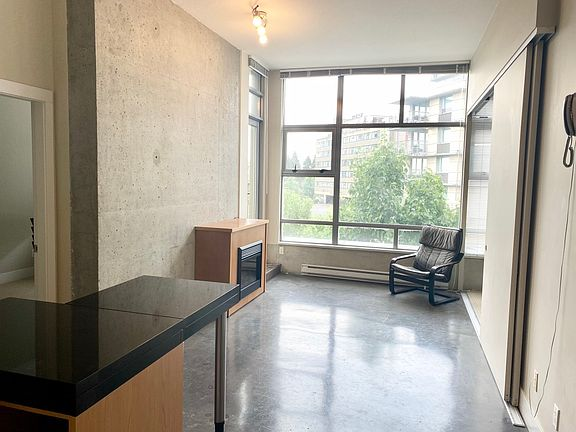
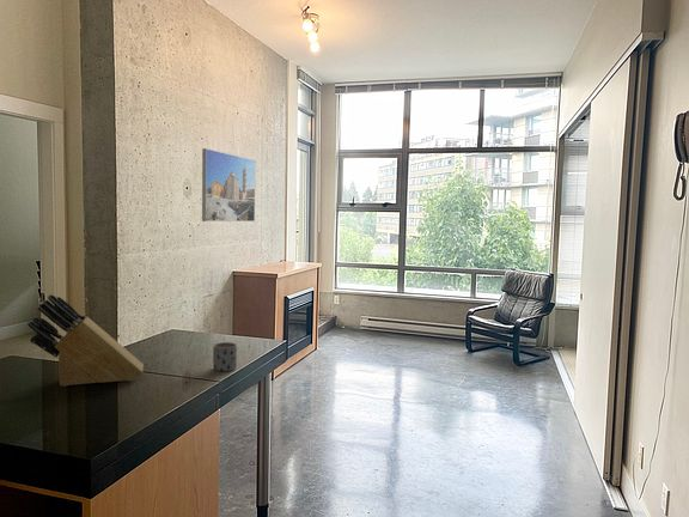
+ knife block [26,293,145,388]
+ mug [212,341,238,372]
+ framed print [201,147,256,223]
